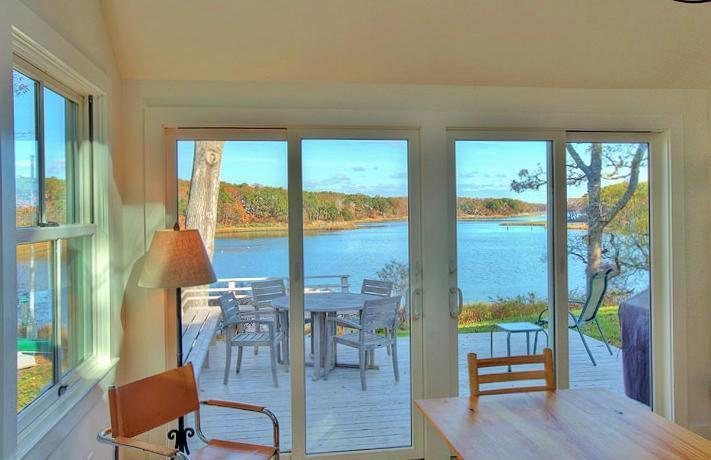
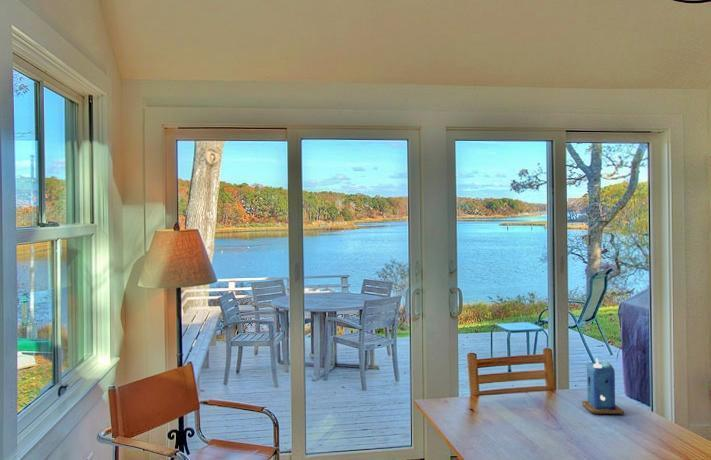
+ candle [581,357,625,415]
